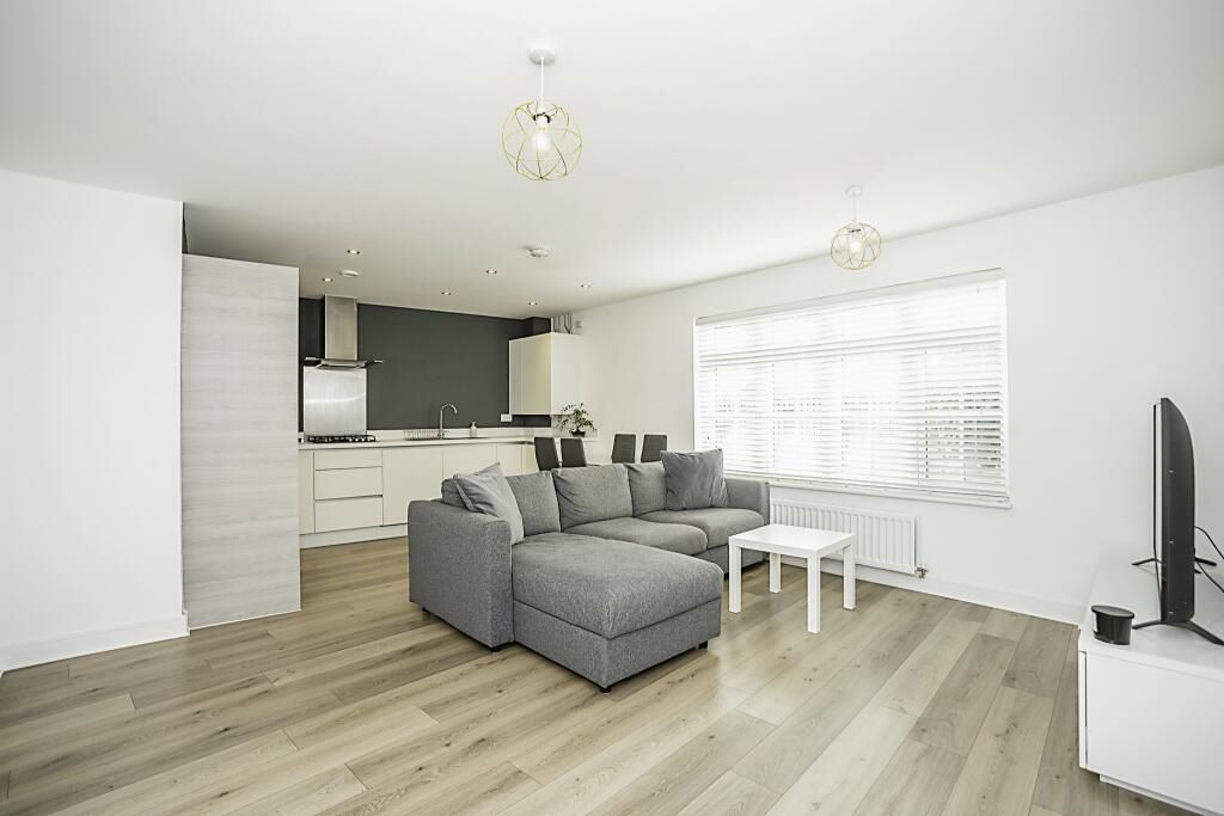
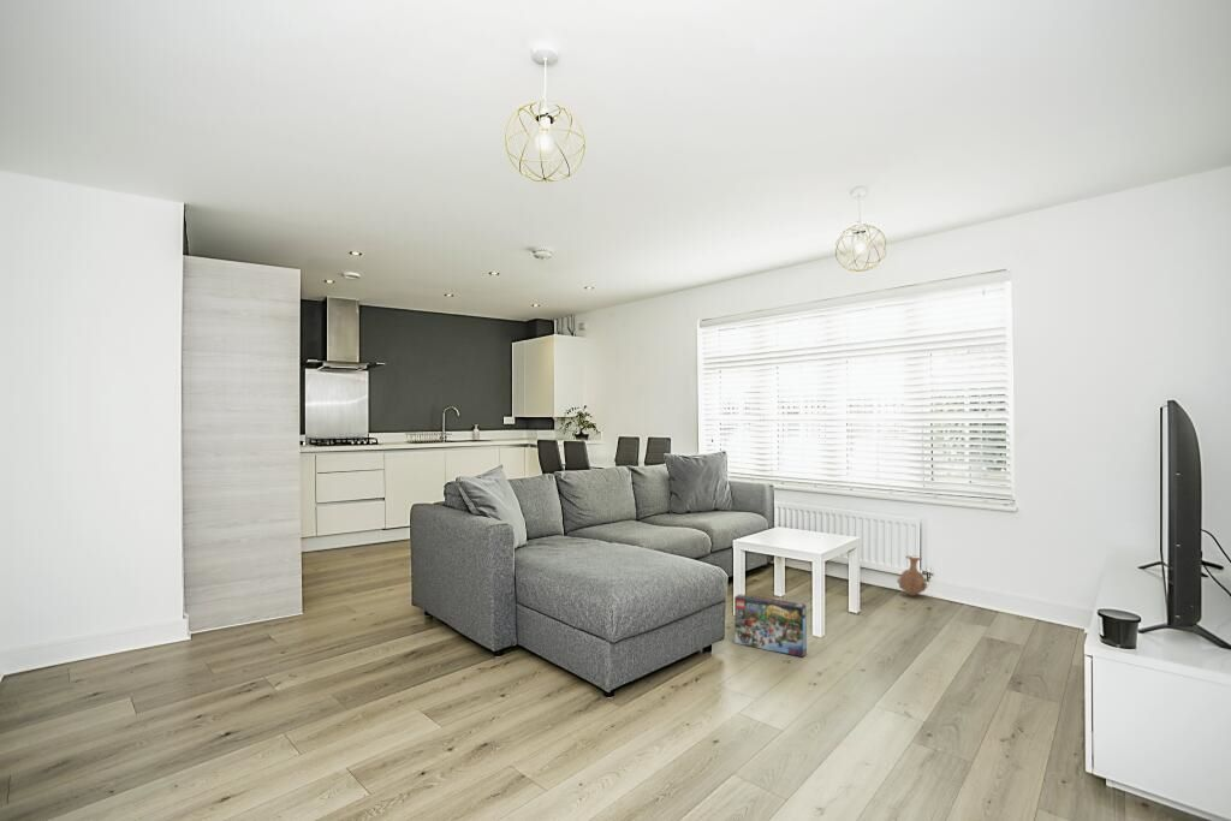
+ vase [896,554,929,597]
+ box [733,593,808,659]
